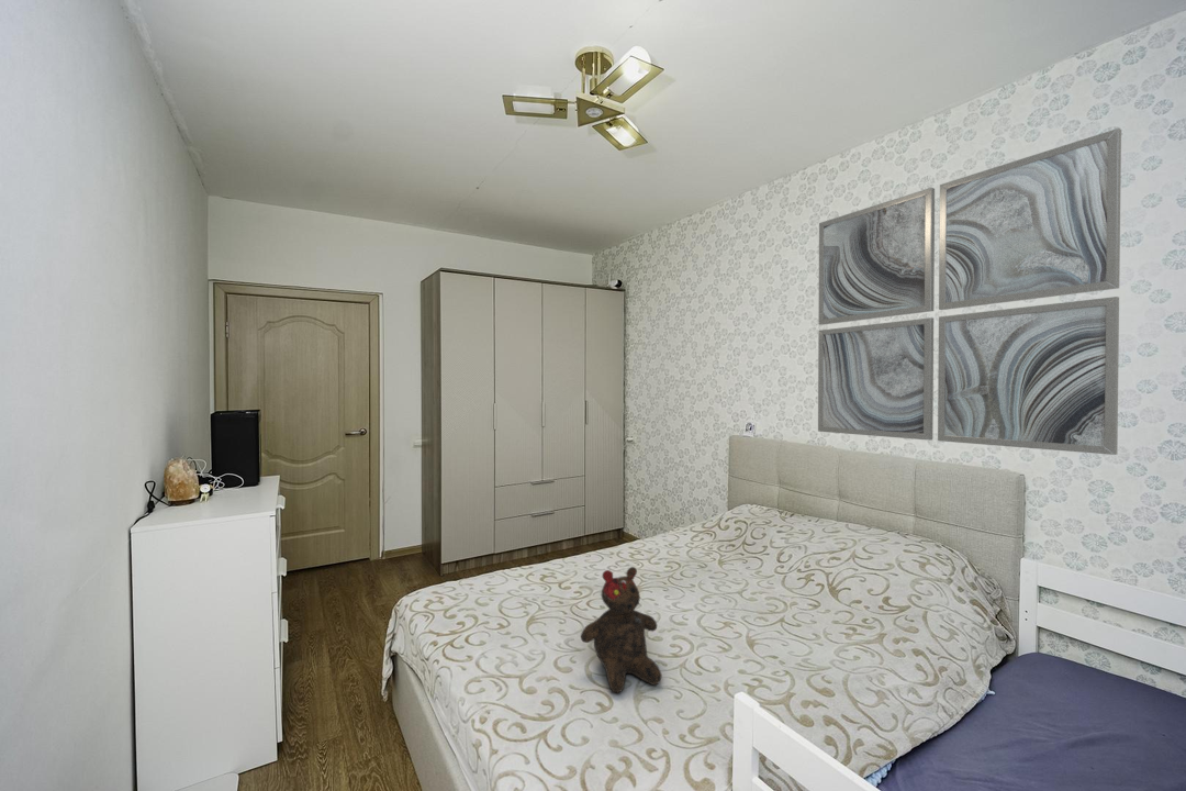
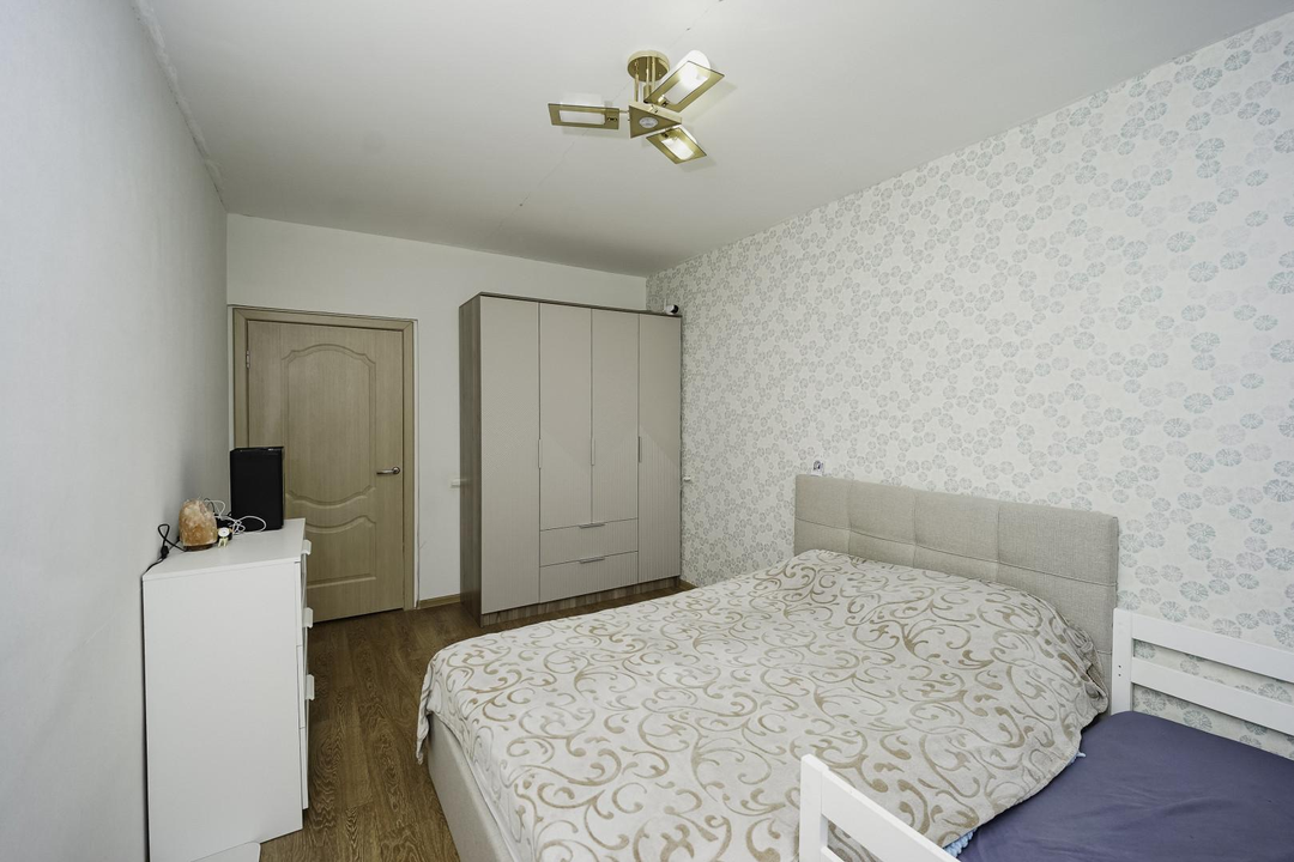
- teddy bear [580,566,662,694]
- wall art [817,127,1122,456]
